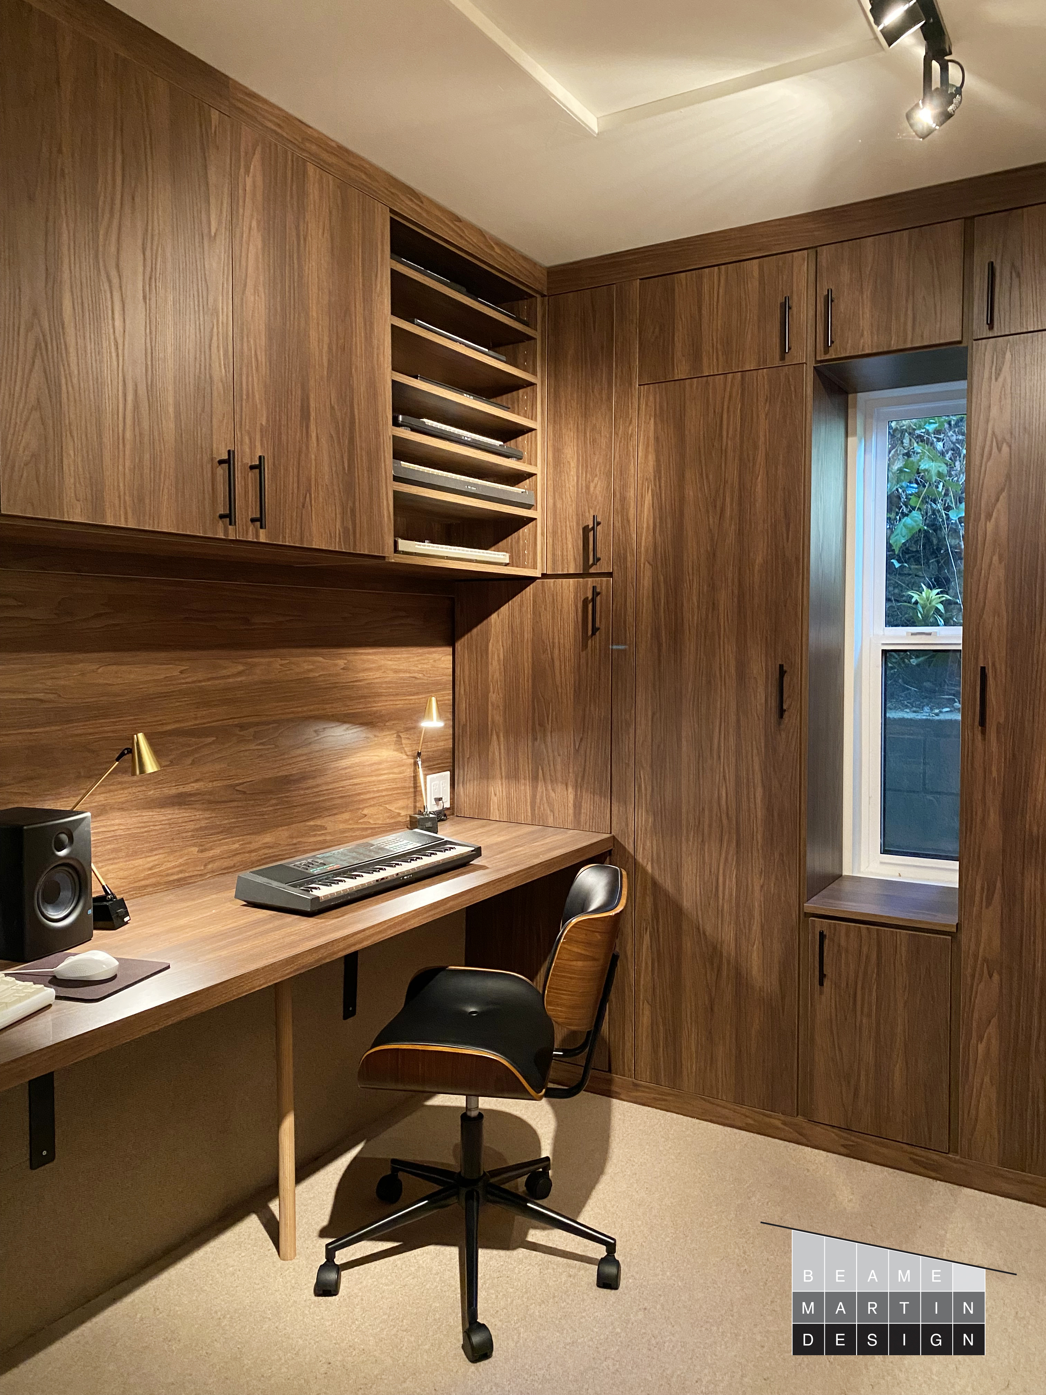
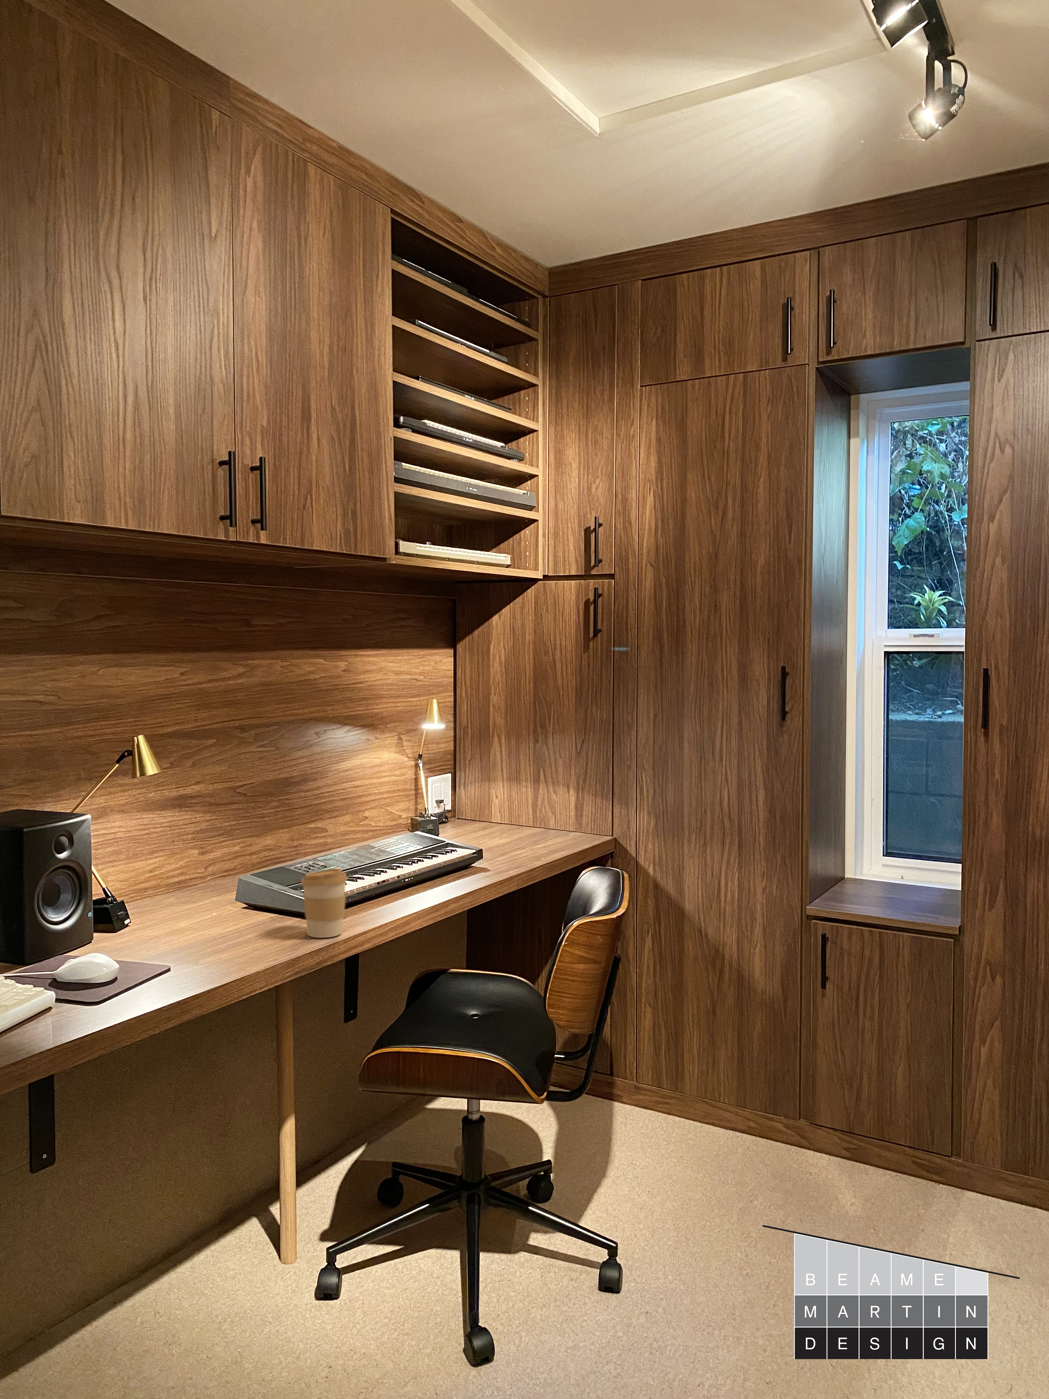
+ coffee cup [301,868,348,939]
